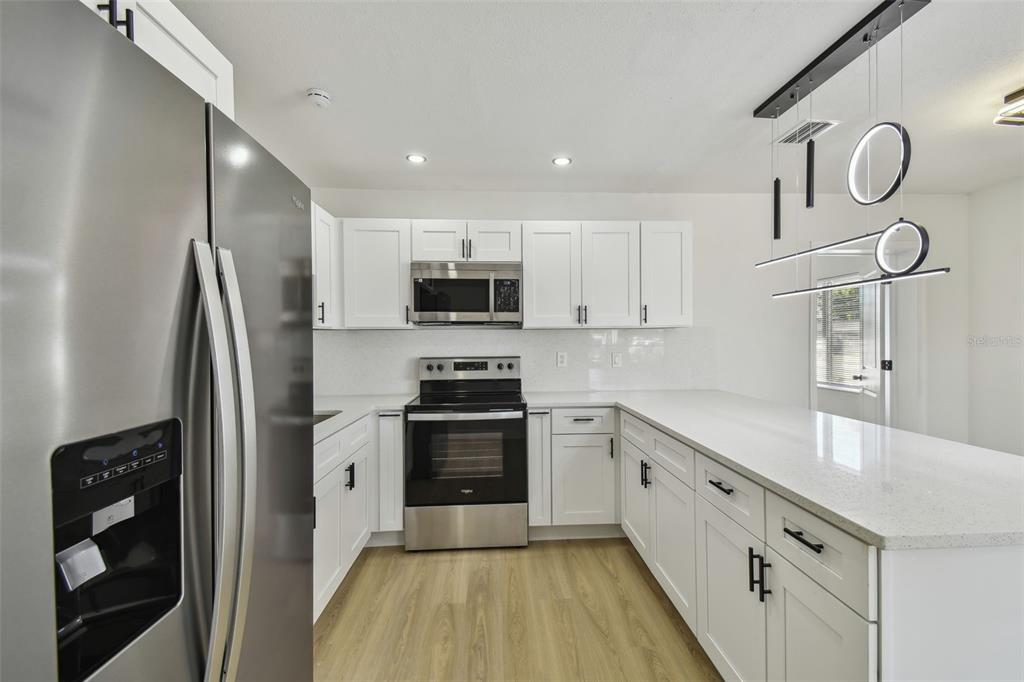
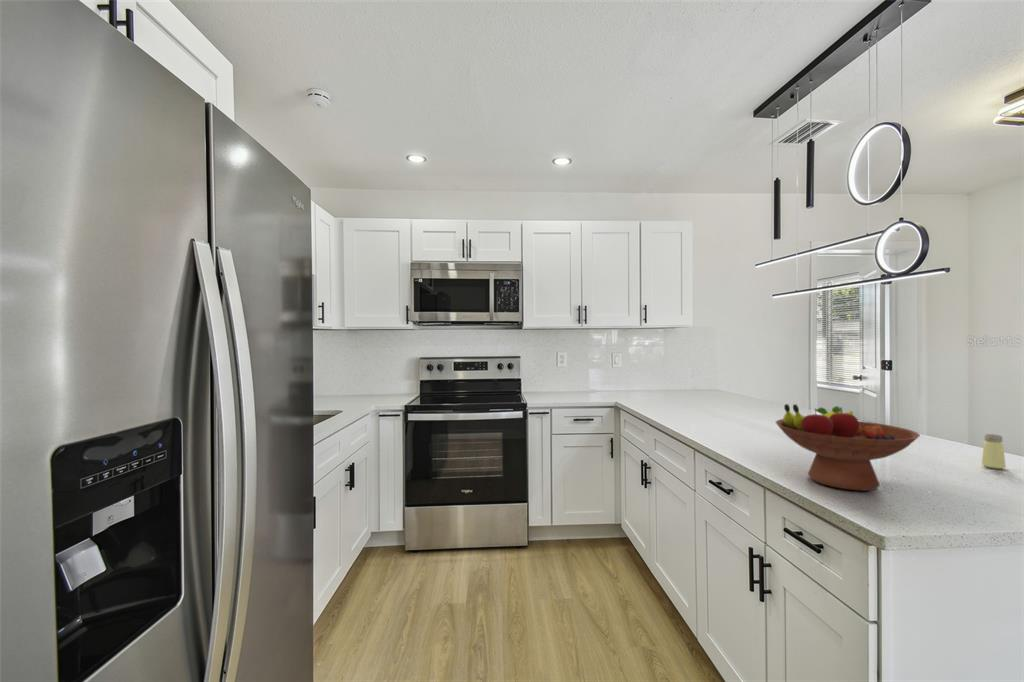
+ fruit bowl [775,403,921,492]
+ saltshaker [981,433,1007,470]
